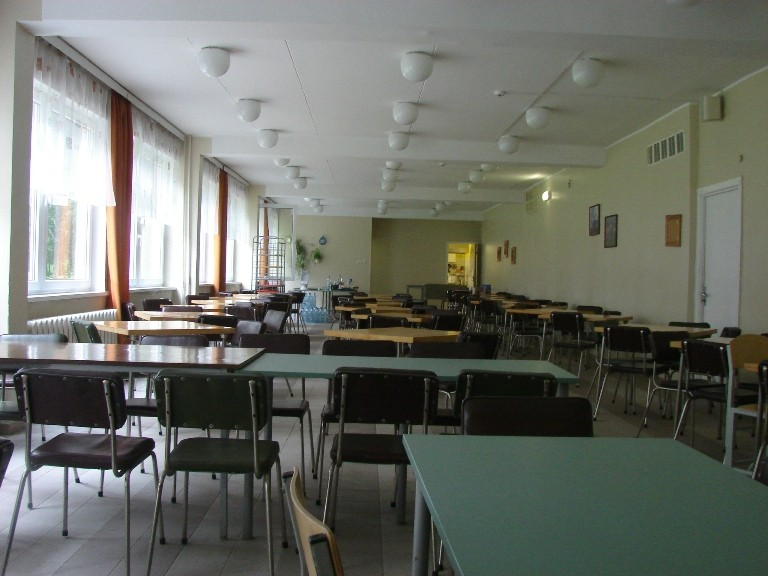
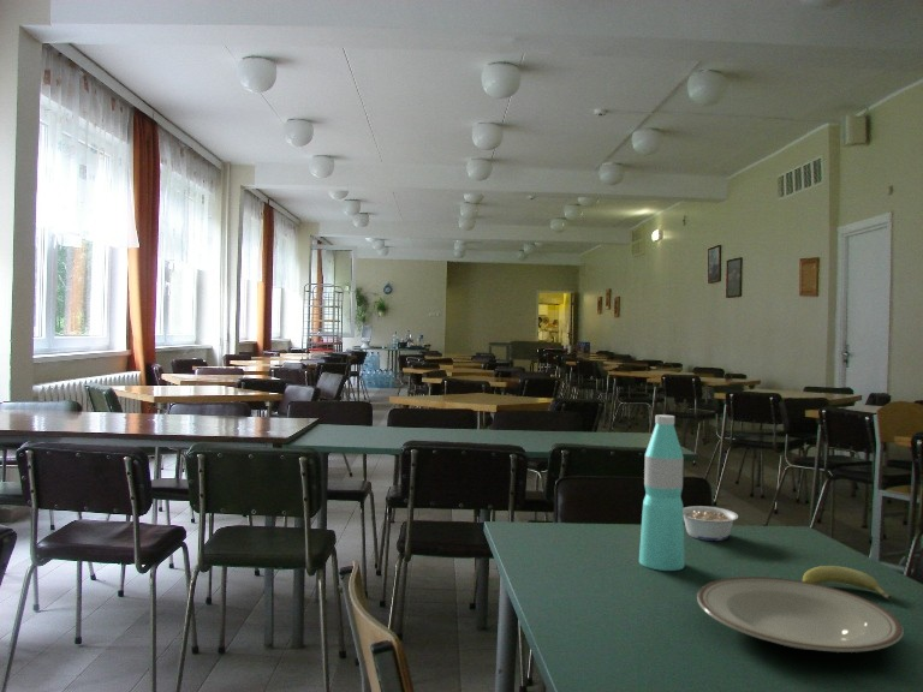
+ fruit [802,565,893,601]
+ water bottle [638,413,686,572]
+ plate [696,575,905,654]
+ legume [683,505,739,542]
